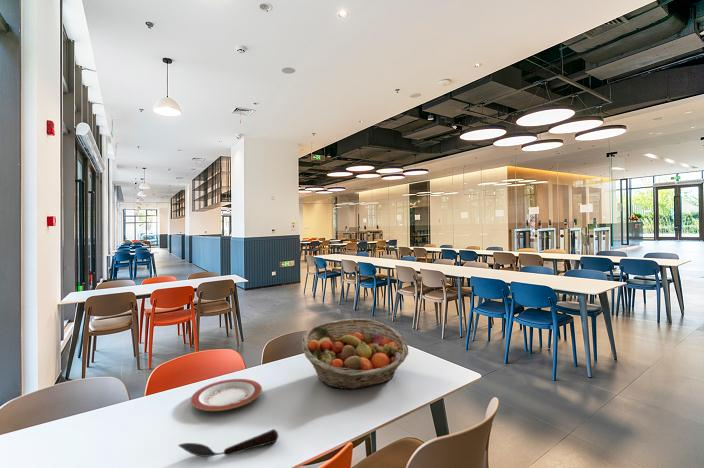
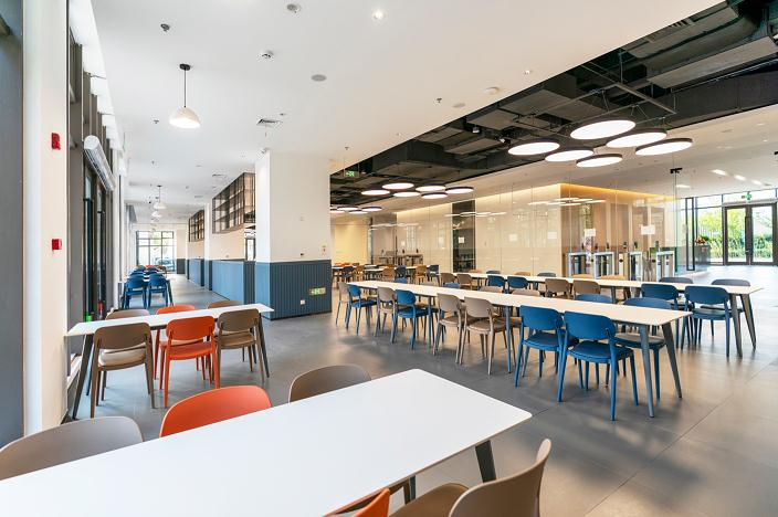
- fruit basket [301,318,410,390]
- spoon [177,428,279,458]
- plate [190,378,263,412]
